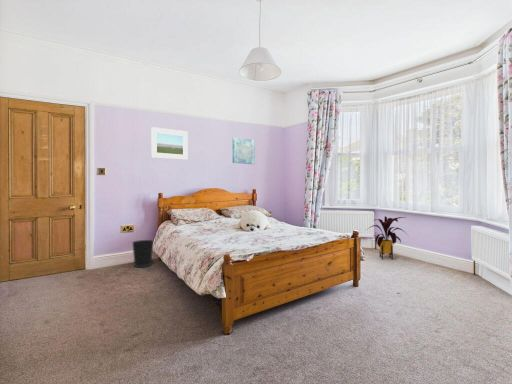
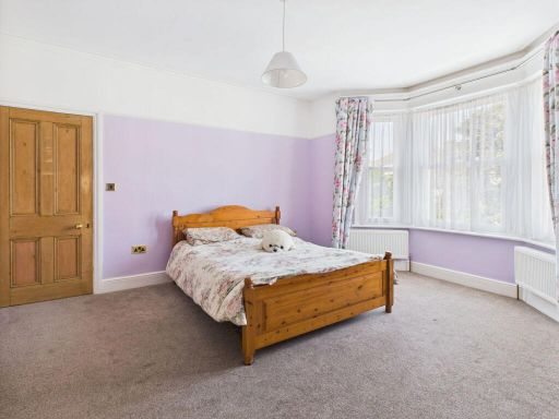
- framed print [150,126,189,161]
- wastebasket [131,239,155,268]
- wall art [231,136,256,165]
- house plant [367,215,410,260]
